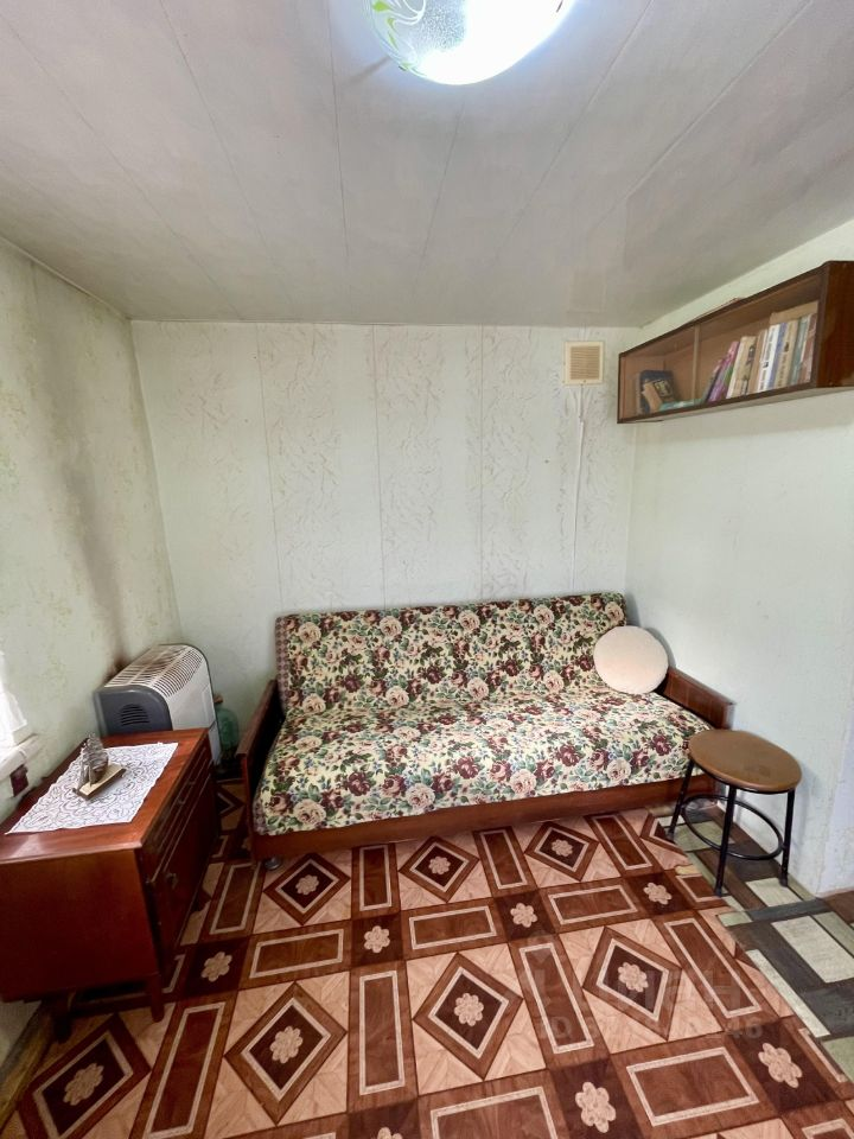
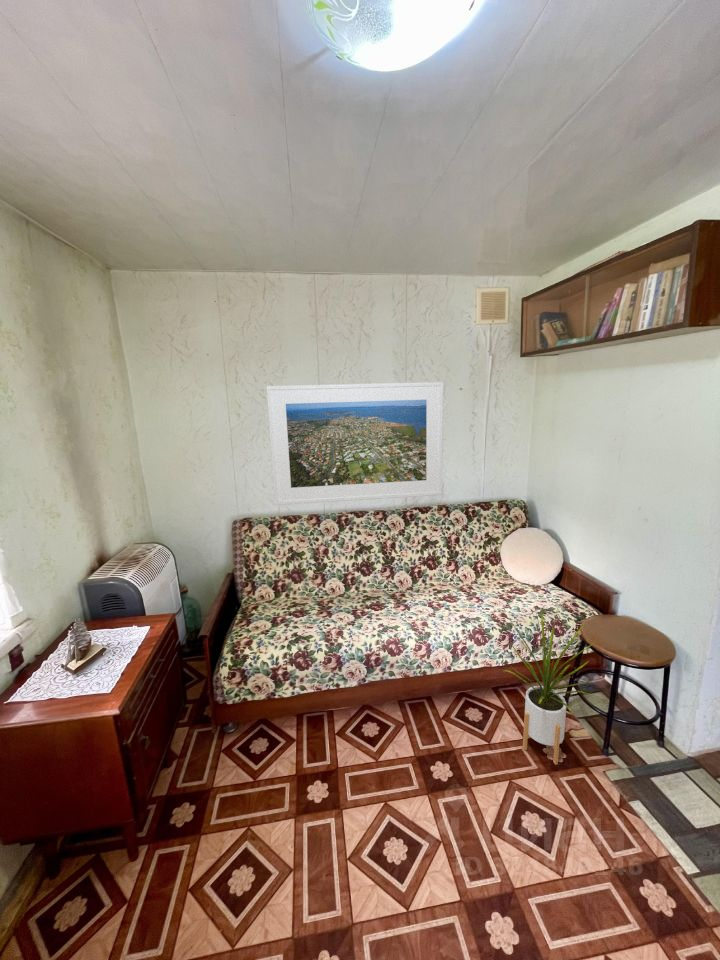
+ house plant [503,605,596,766]
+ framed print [265,381,444,506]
